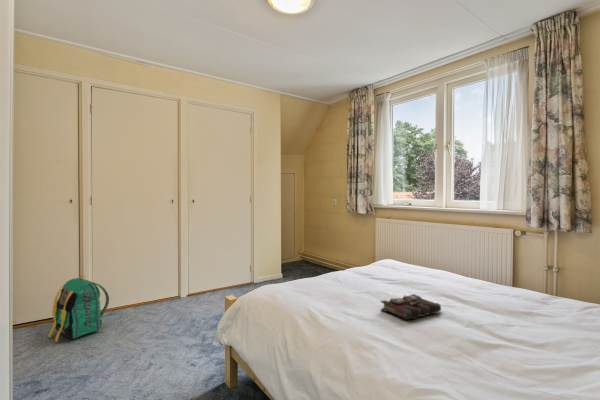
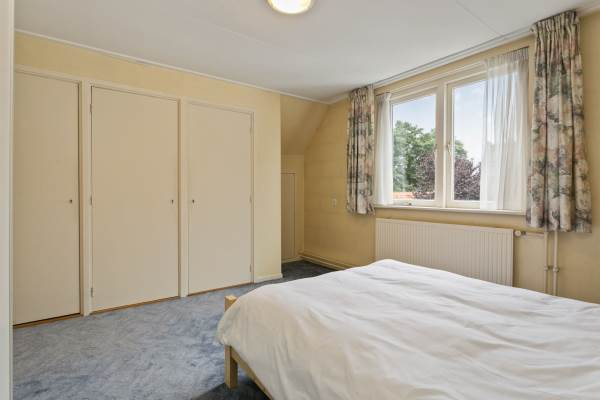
- book [380,293,442,321]
- backpack [47,274,110,343]
